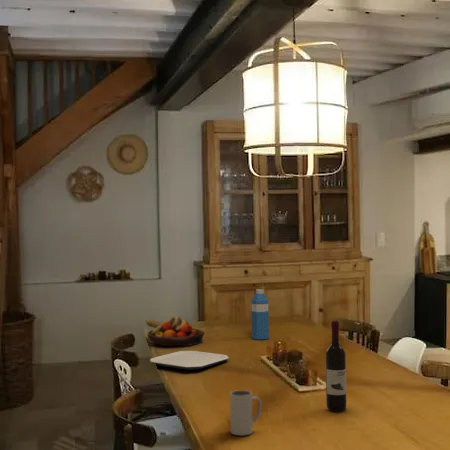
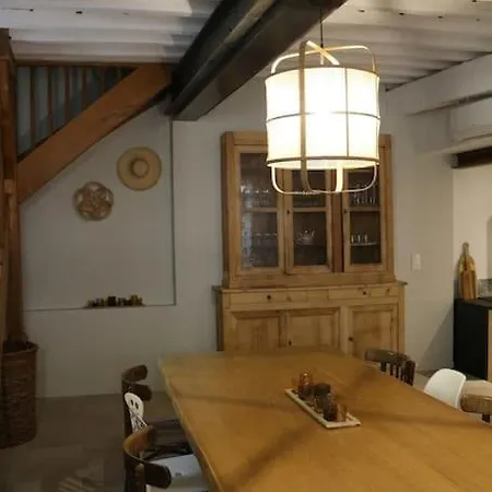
- water bottle [251,288,270,340]
- mug [229,389,263,436]
- wine bottle [325,320,347,412]
- plate [149,350,230,371]
- fruit bowl [145,316,206,347]
